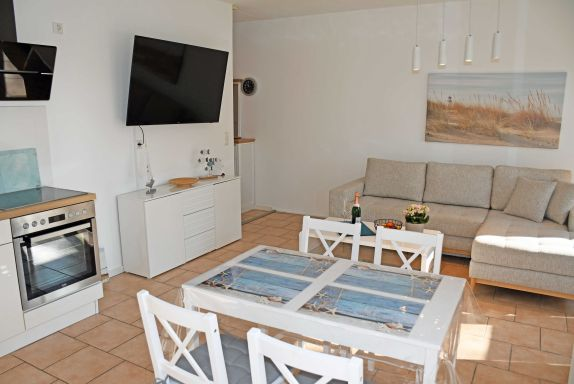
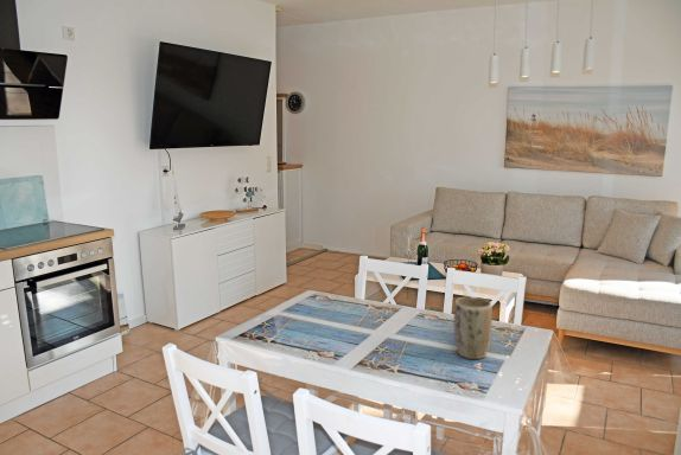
+ plant pot [453,296,494,360]
